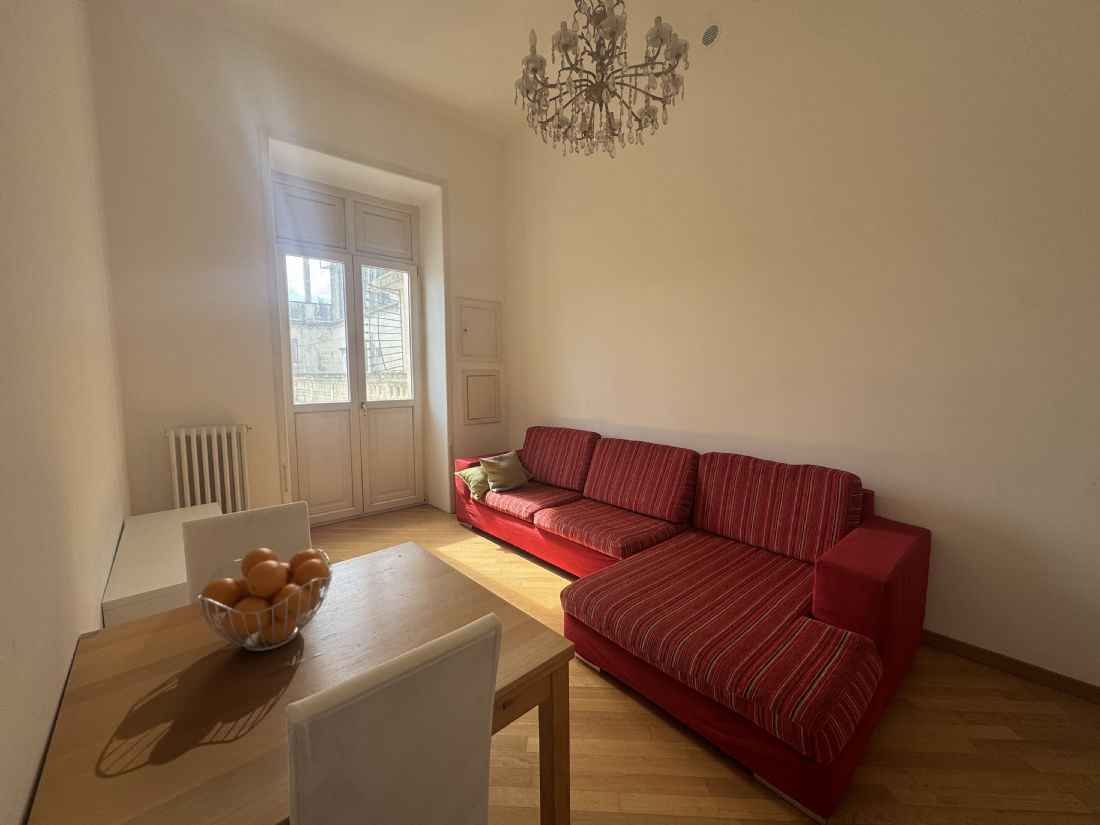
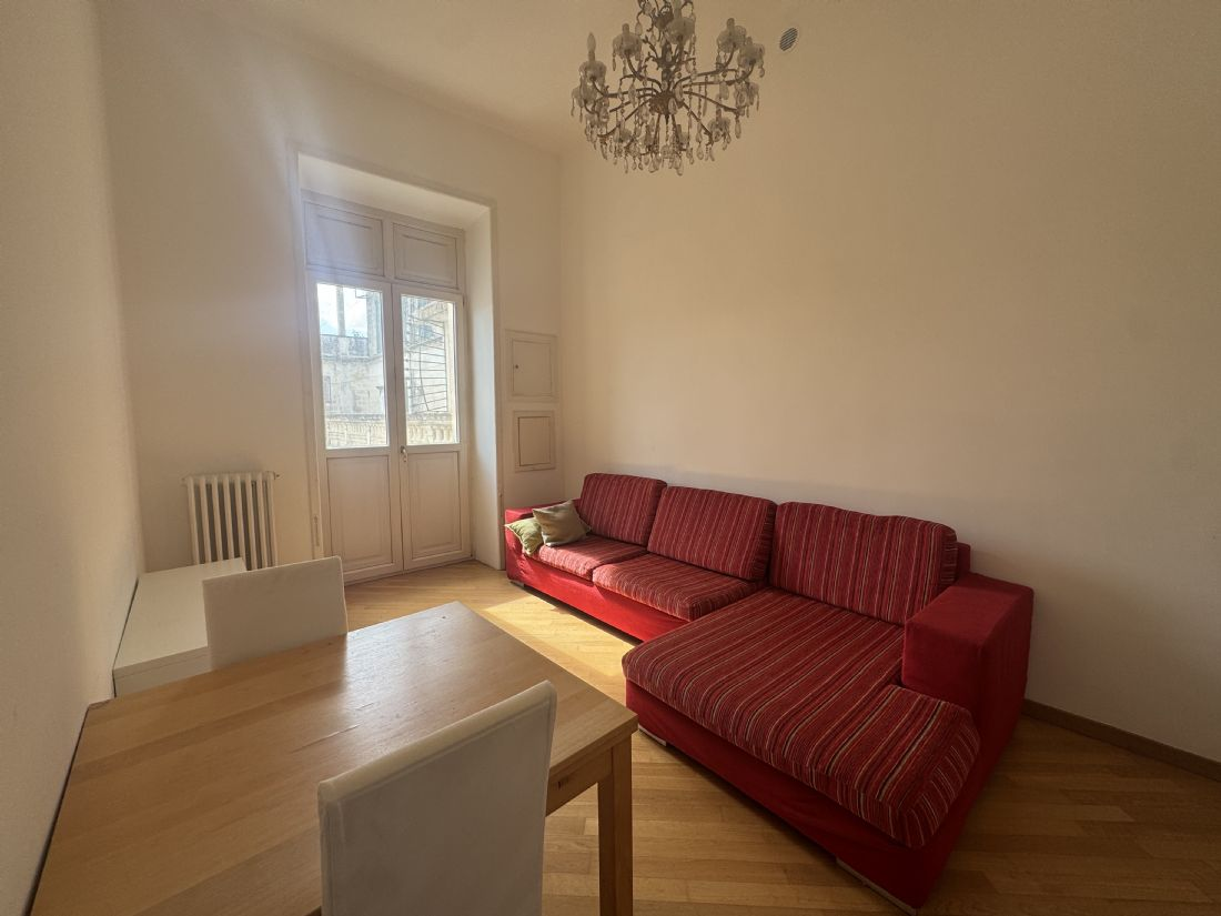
- fruit basket [195,547,334,652]
